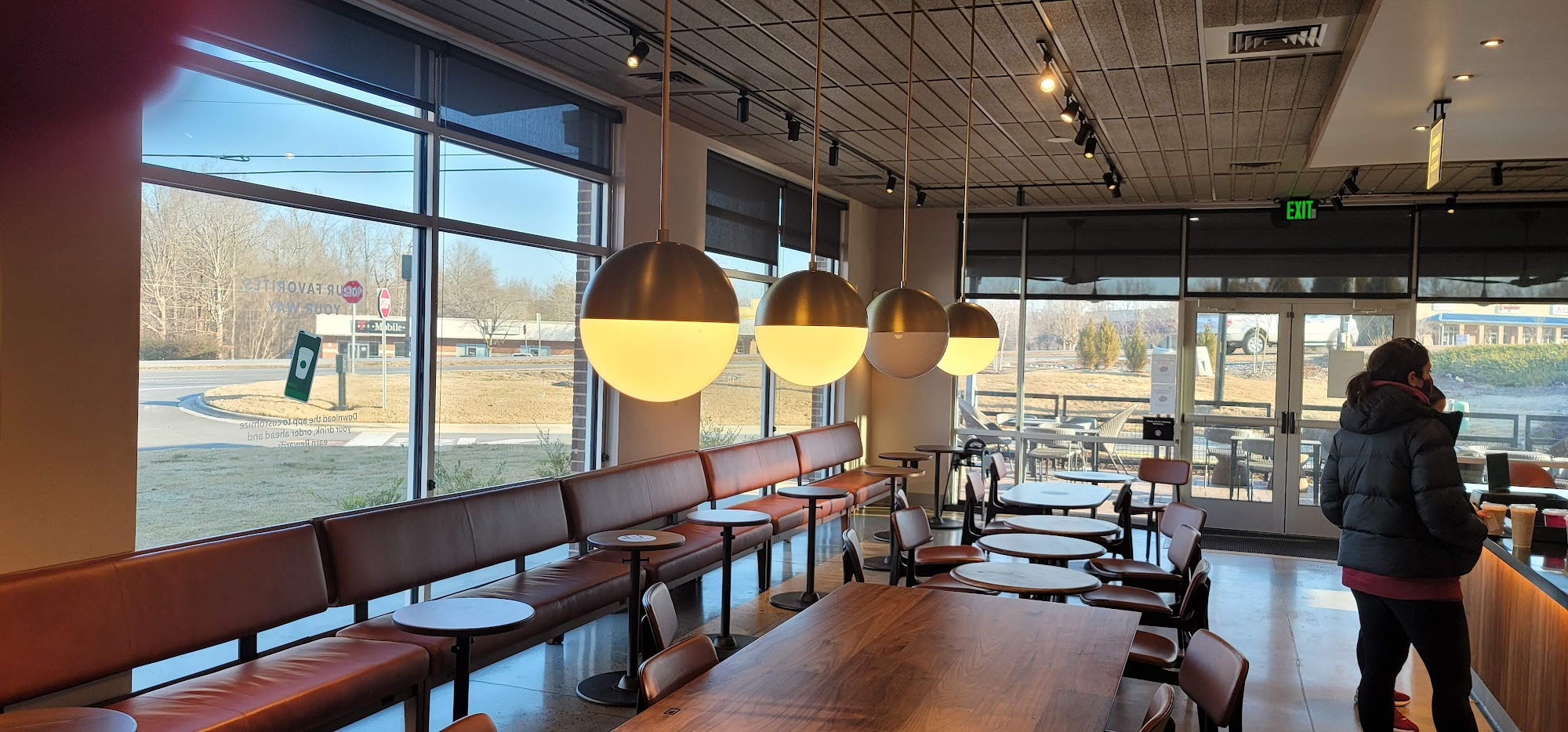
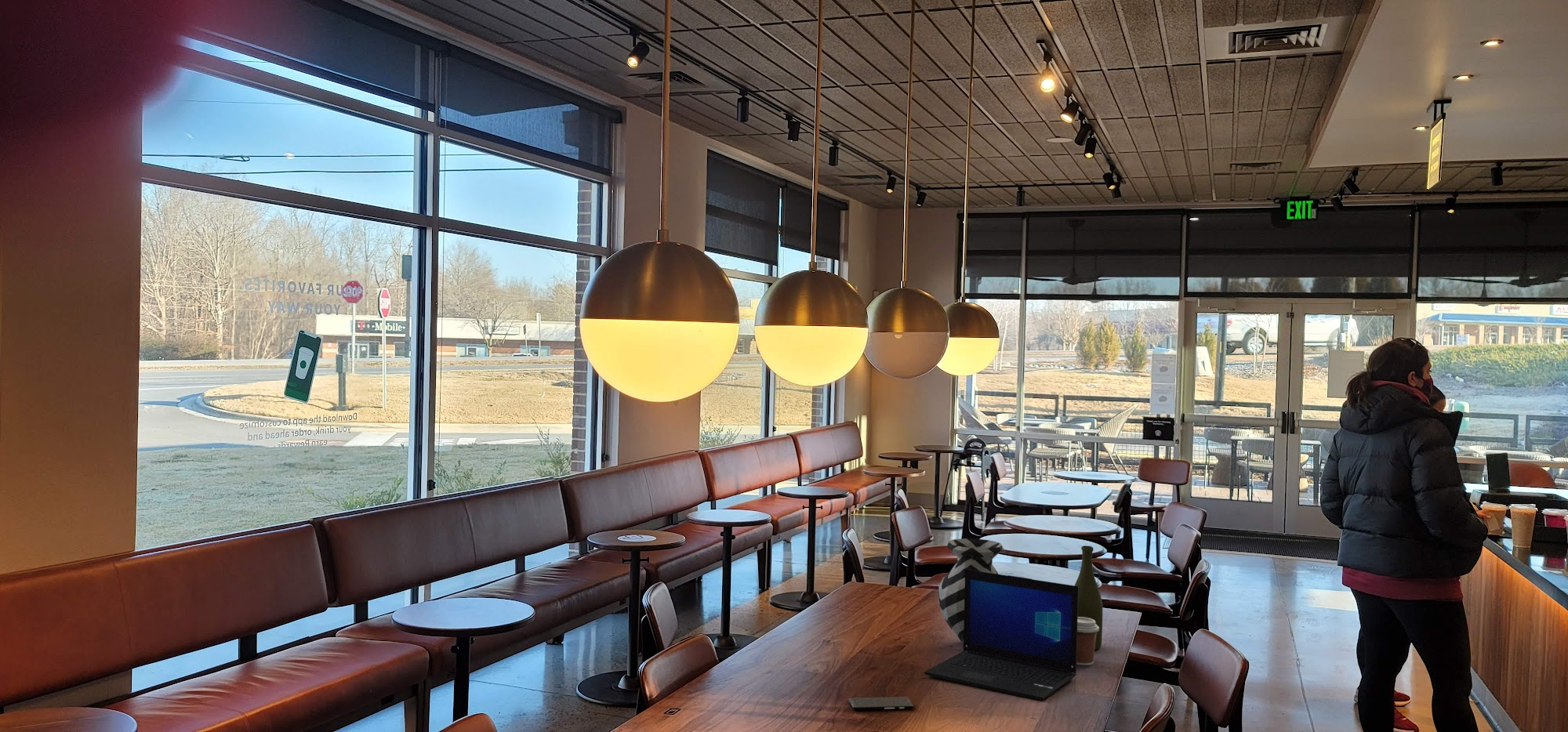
+ laptop [924,569,1078,701]
+ vase [938,538,1004,643]
+ coffee cup [1076,617,1099,666]
+ smartphone [848,696,915,711]
+ bottle [1074,545,1103,650]
